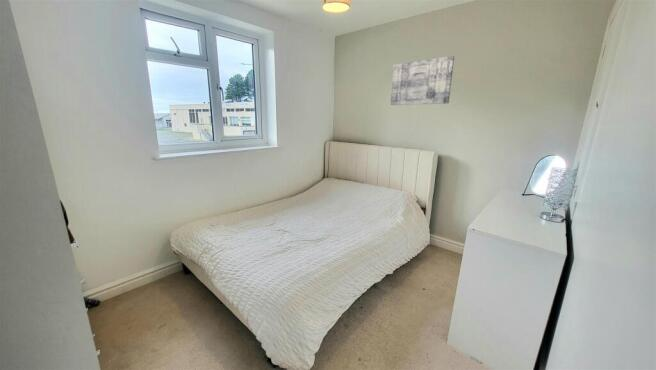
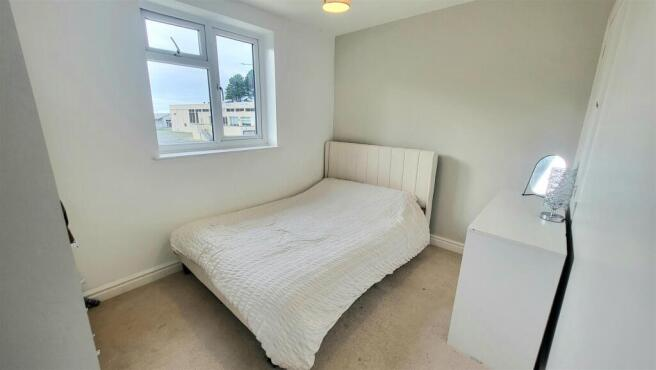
- wall art [390,55,455,106]
